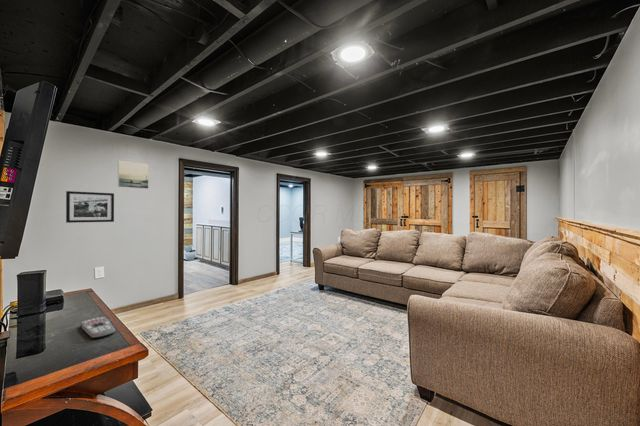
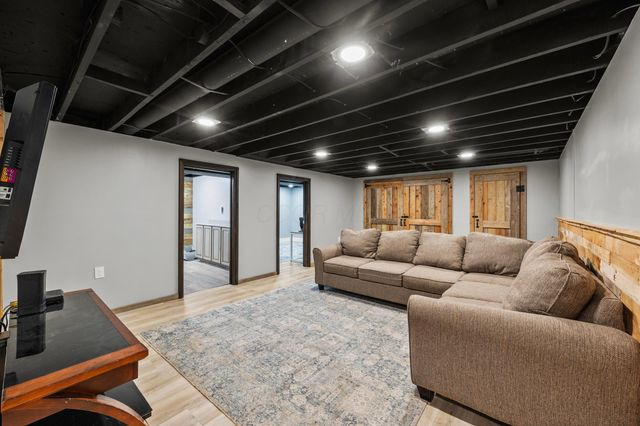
- picture frame [65,190,115,224]
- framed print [117,159,150,190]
- remote control [79,316,116,339]
